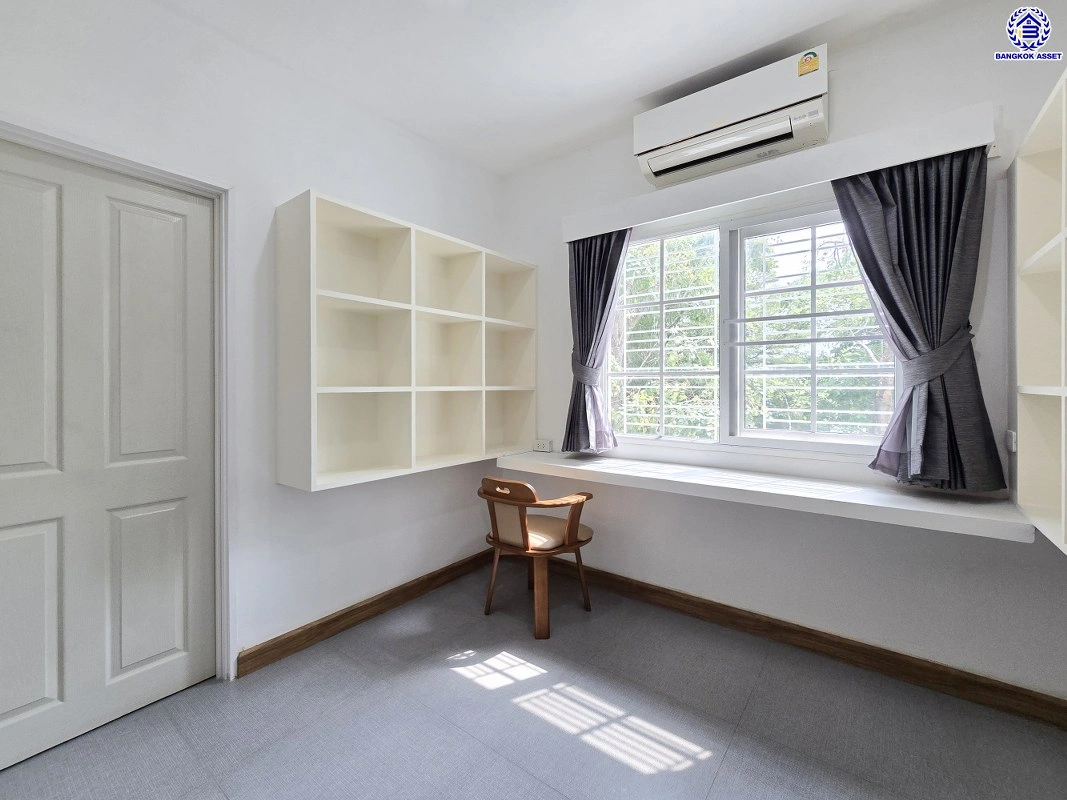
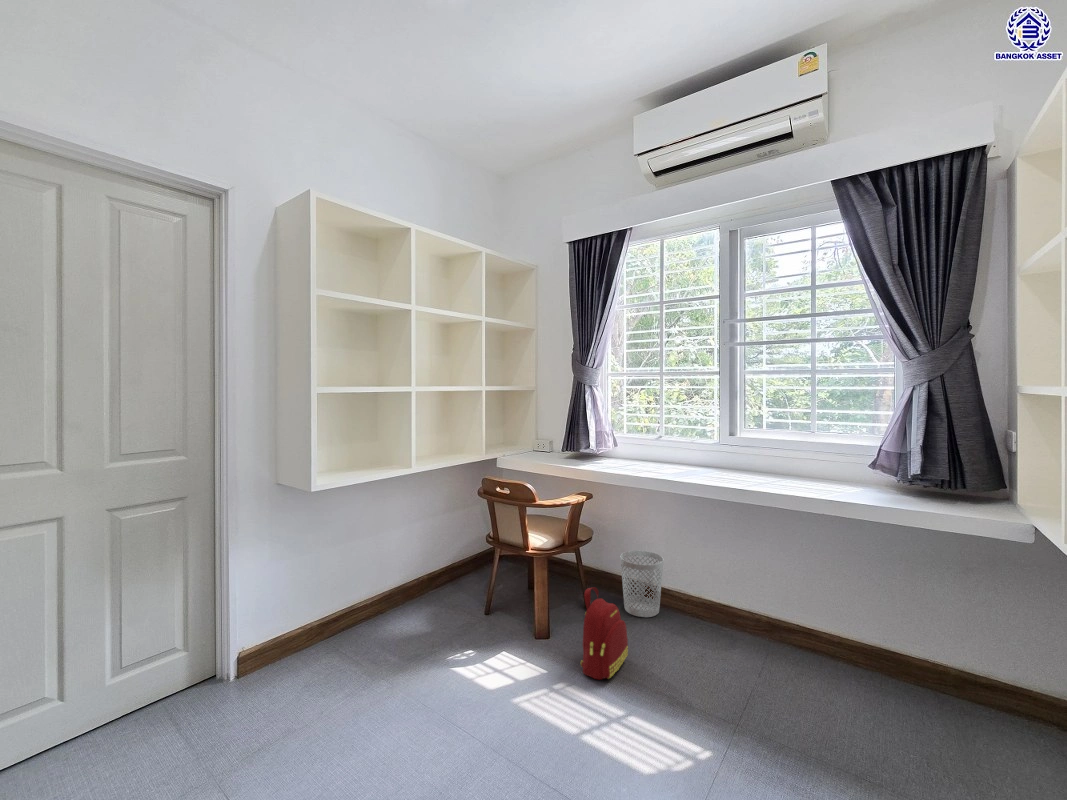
+ wastebasket [619,550,664,618]
+ backpack [580,587,629,681]
